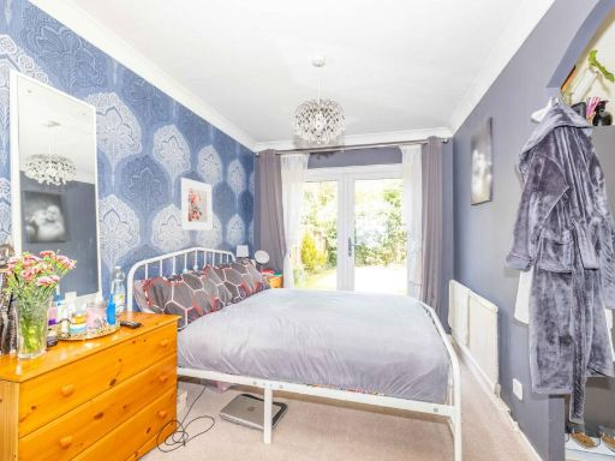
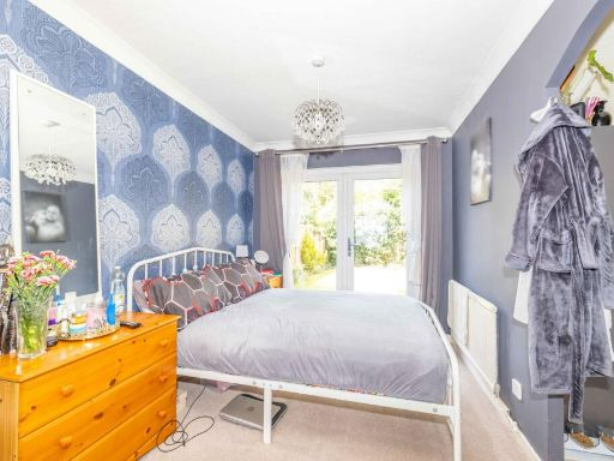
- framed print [180,176,213,230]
